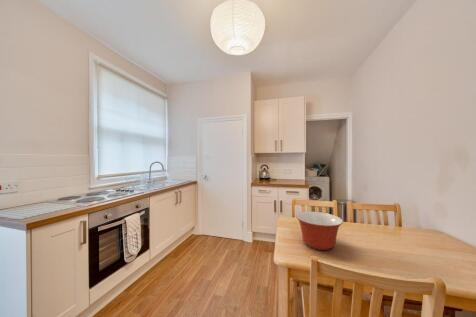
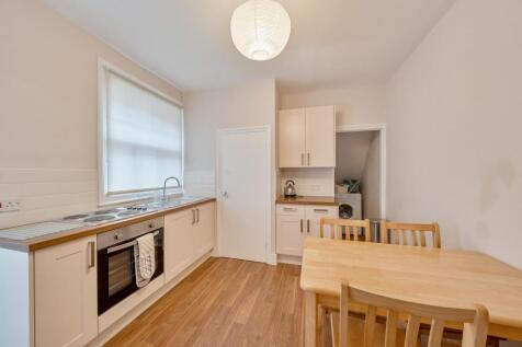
- mixing bowl [295,211,344,251]
